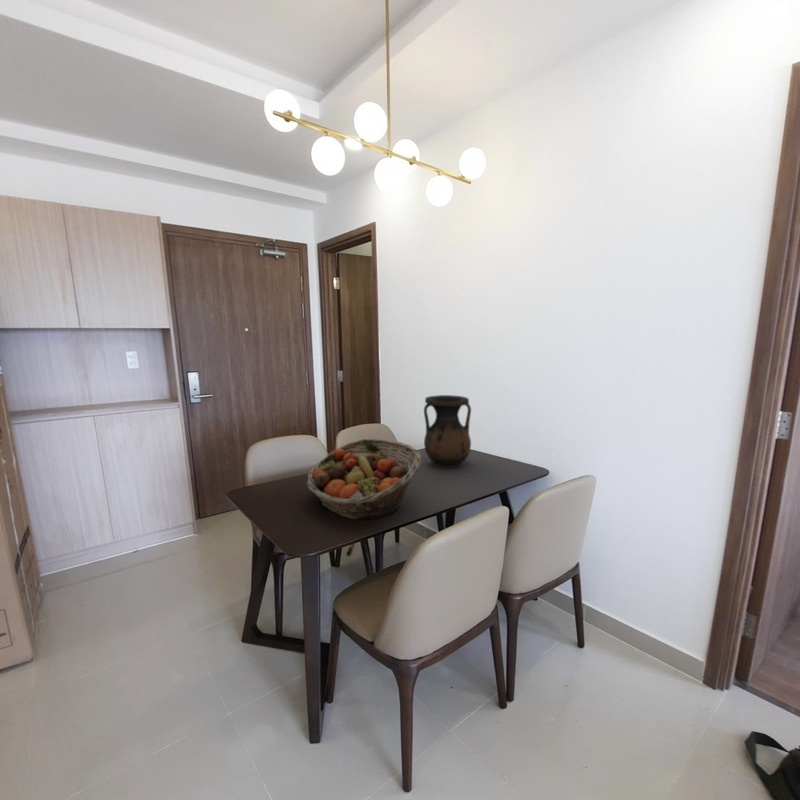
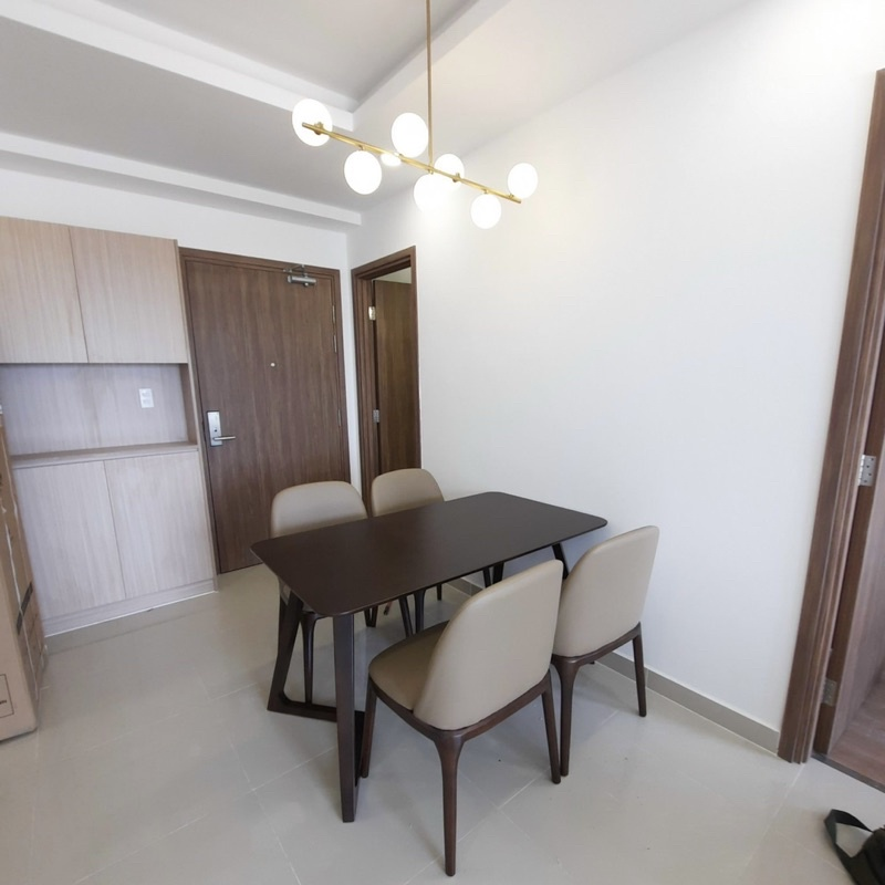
- fruit basket [306,438,422,521]
- vase [423,394,472,469]
